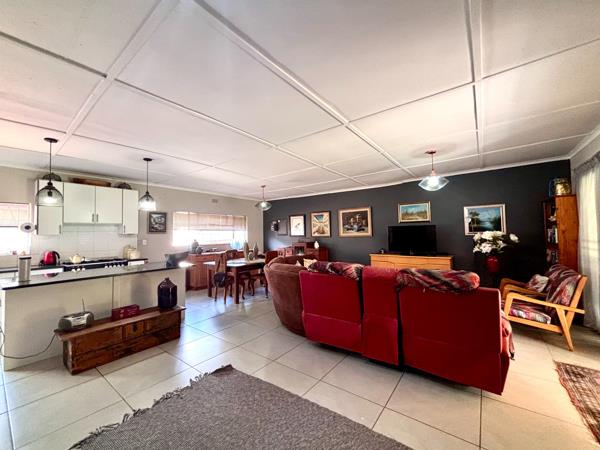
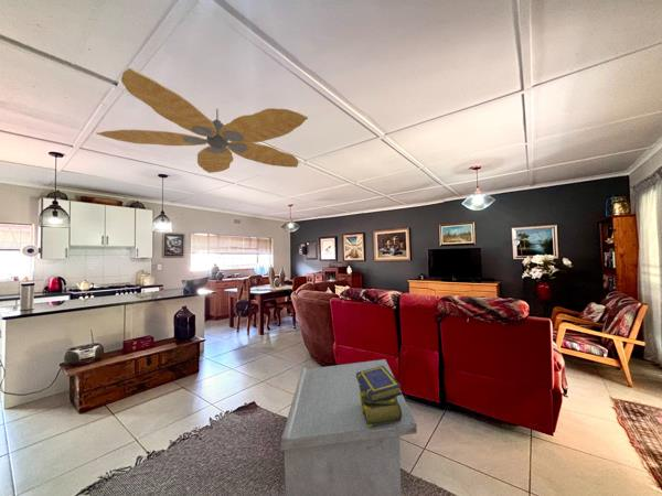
+ stack of books [356,366,403,427]
+ coffee table [279,358,418,496]
+ ceiling fan [95,67,309,174]
